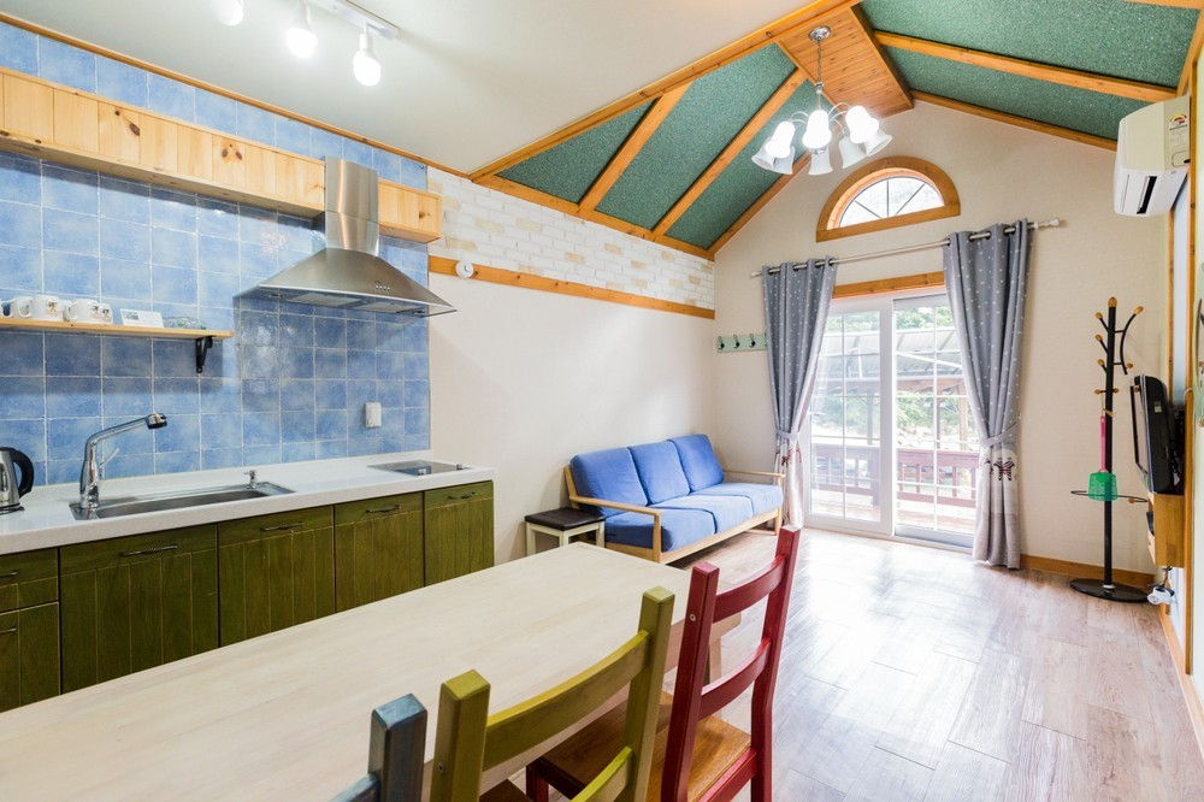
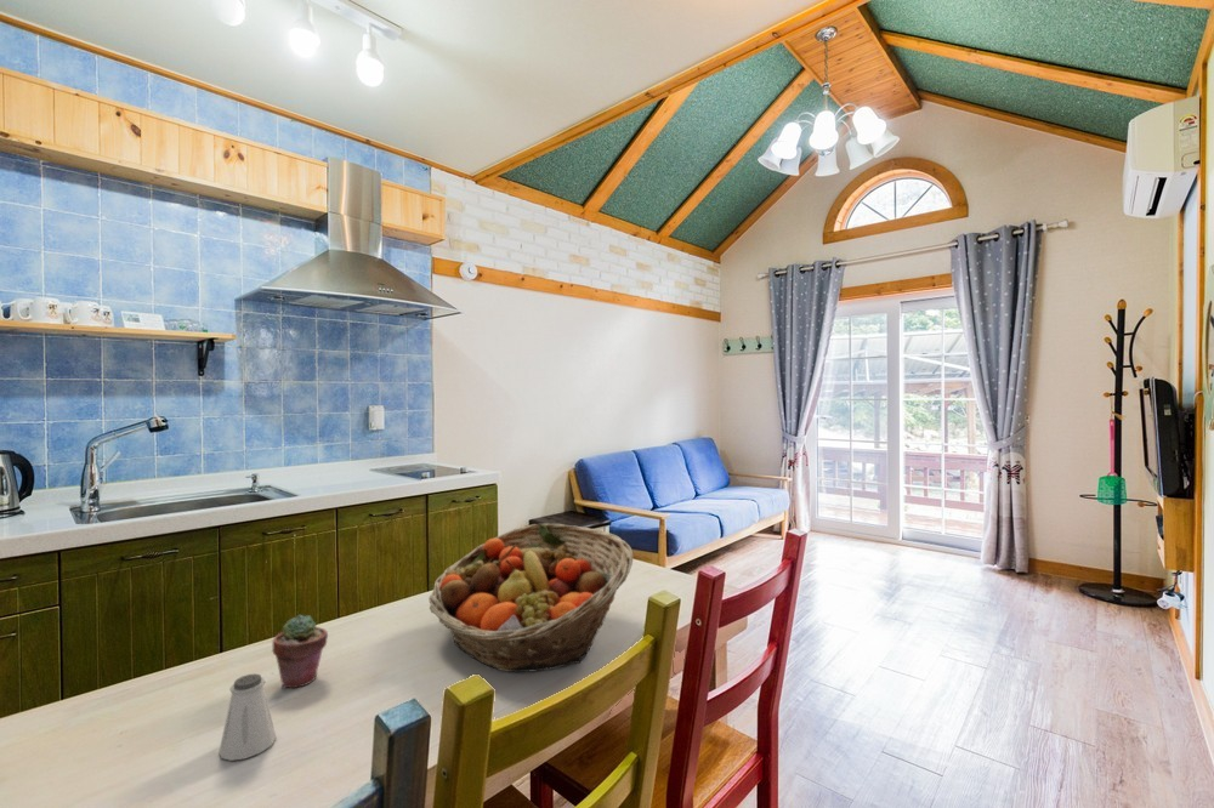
+ potted succulent [271,614,329,689]
+ fruit basket [427,522,635,673]
+ saltshaker [217,672,277,762]
